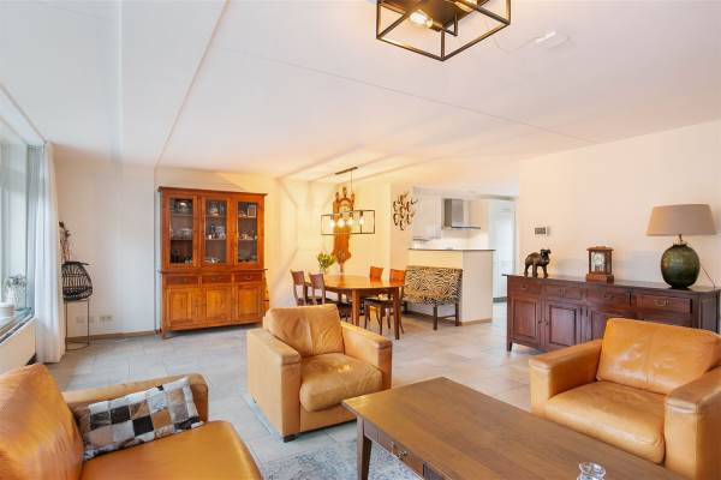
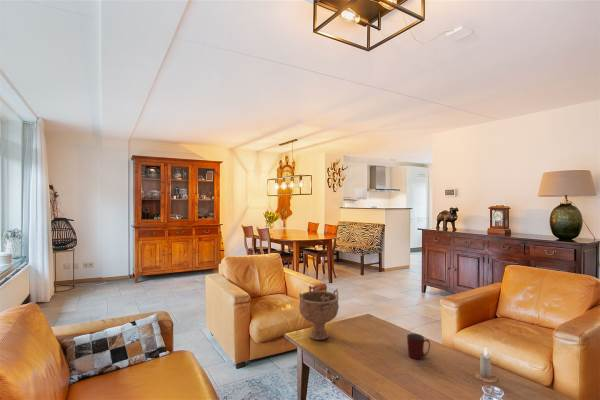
+ mug [406,333,431,360]
+ candle [473,346,499,384]
+ decorative bowl [298,285,340,341]
